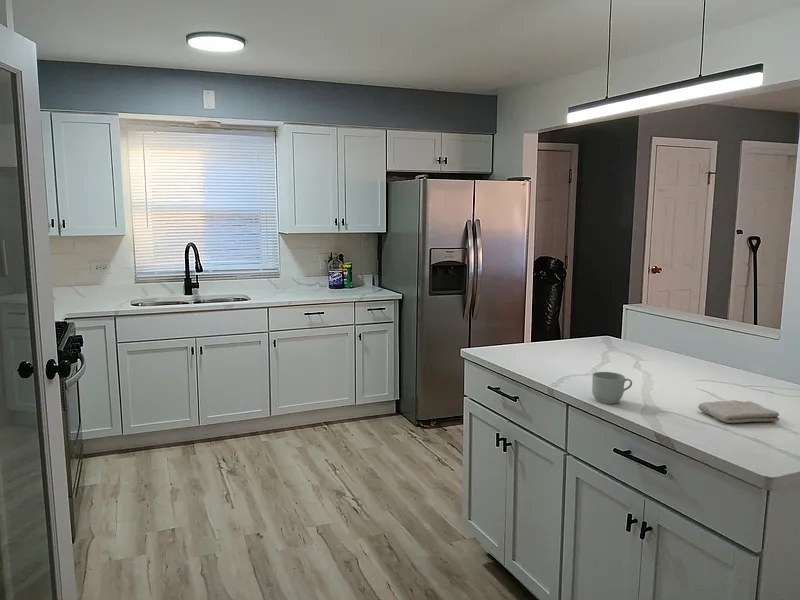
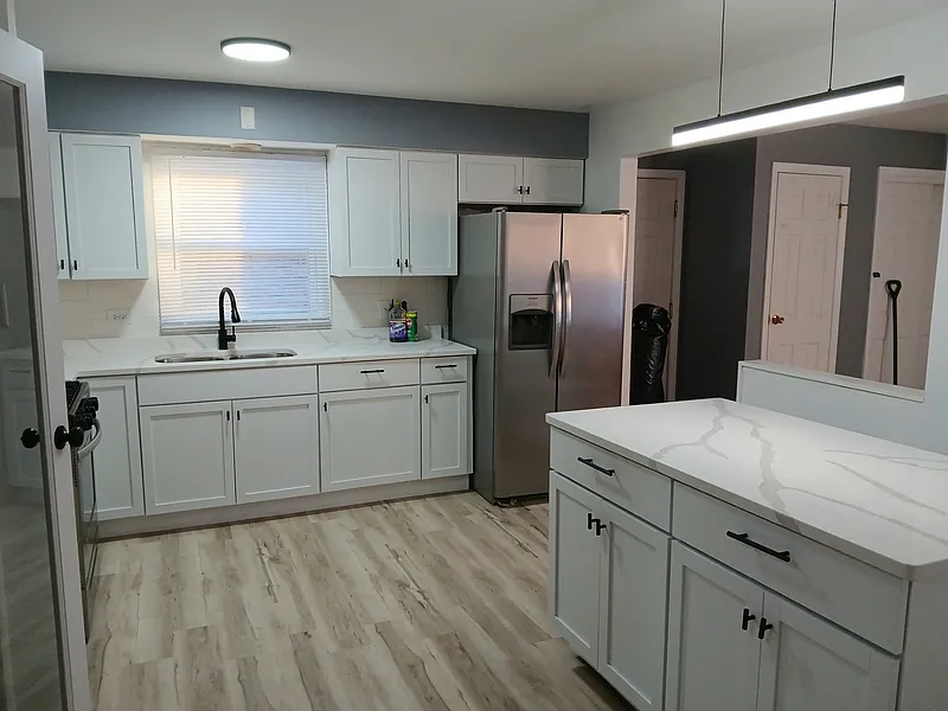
- mug [591,371,633,404]
- washcloth [697,399,780,424]
